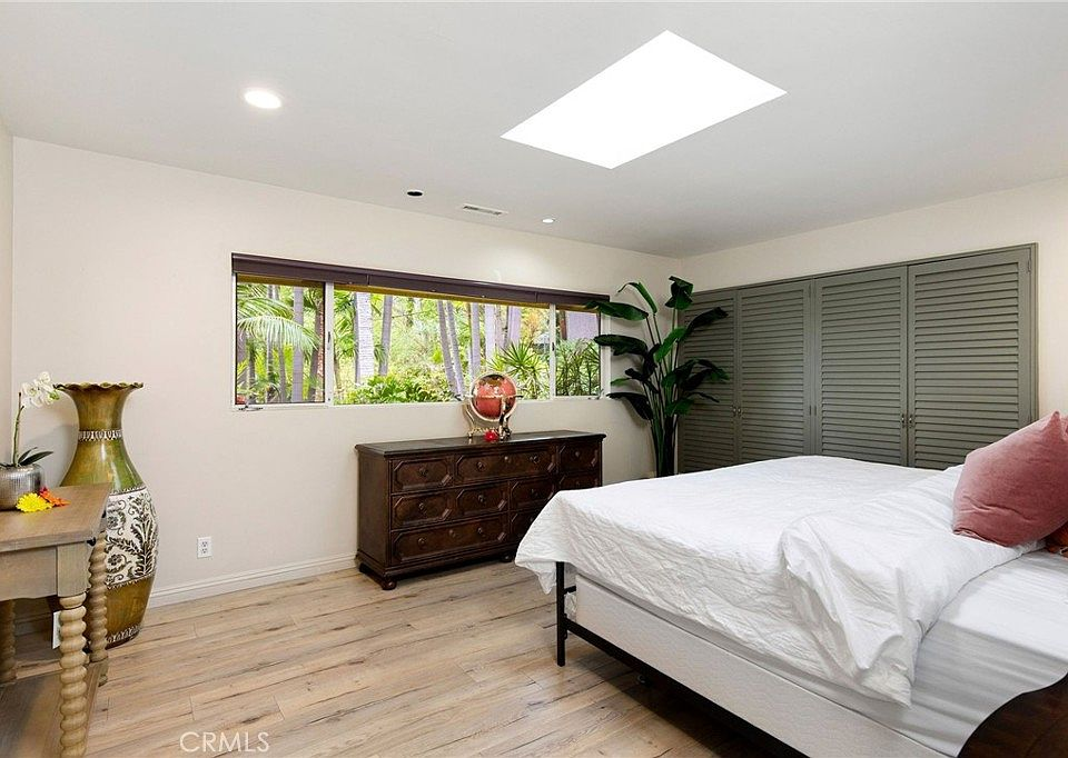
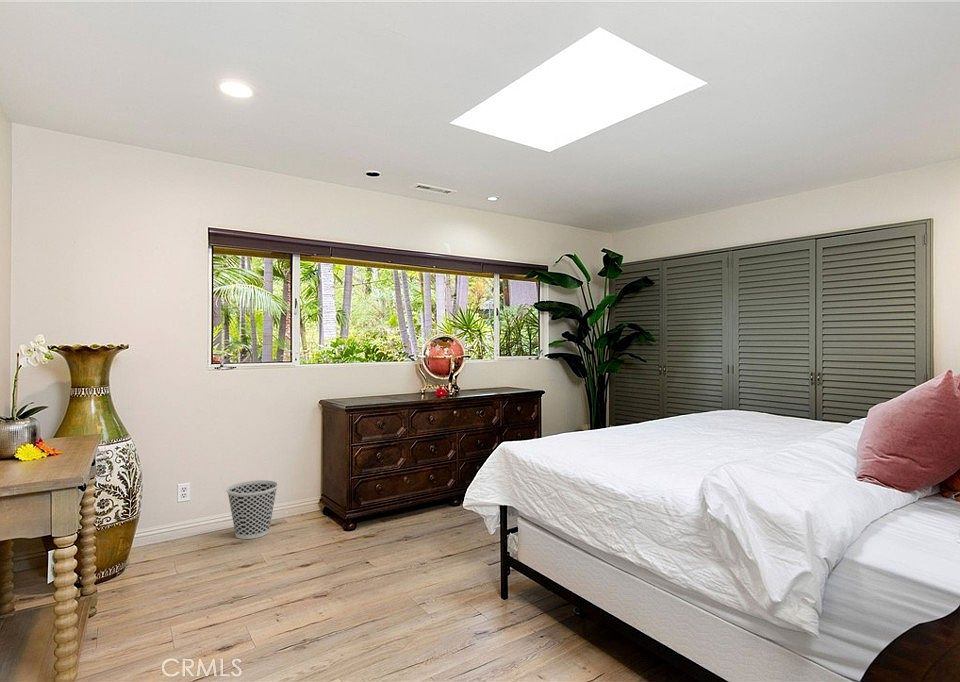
+ wastebasket [225,479,279,540]
